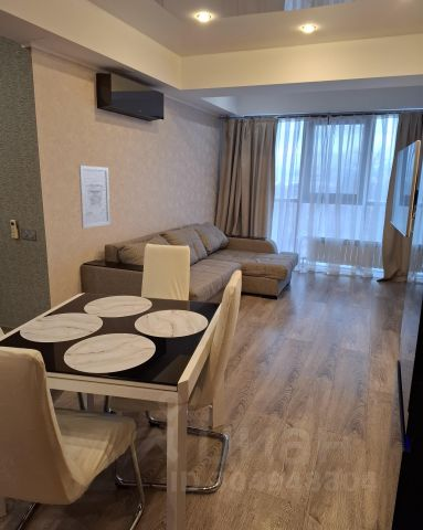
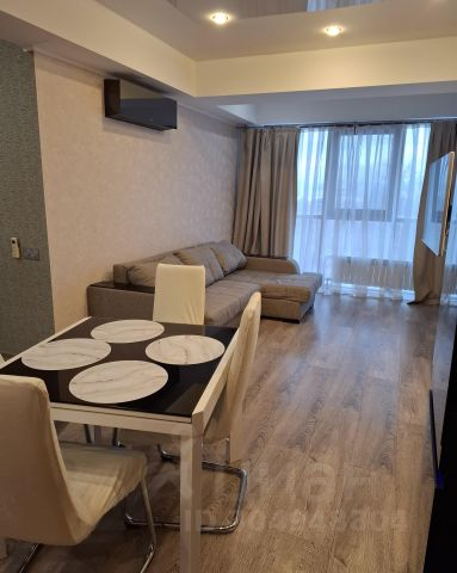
- wall art [78,165,112,230]
